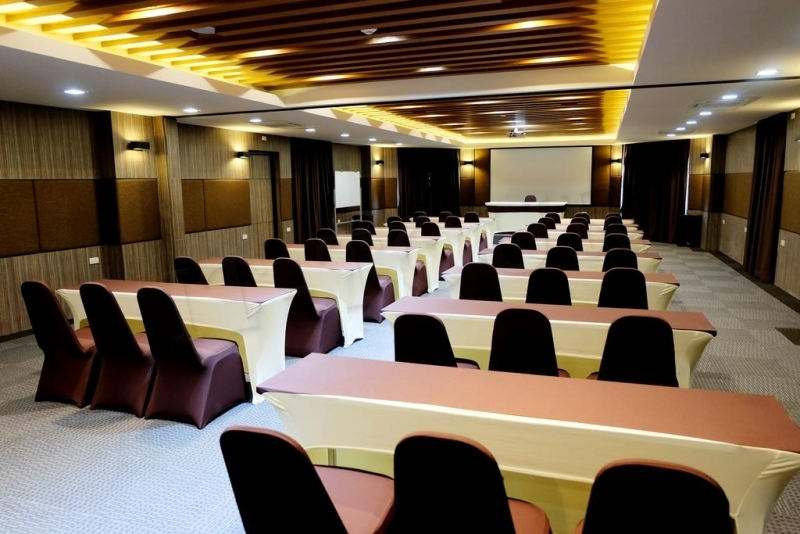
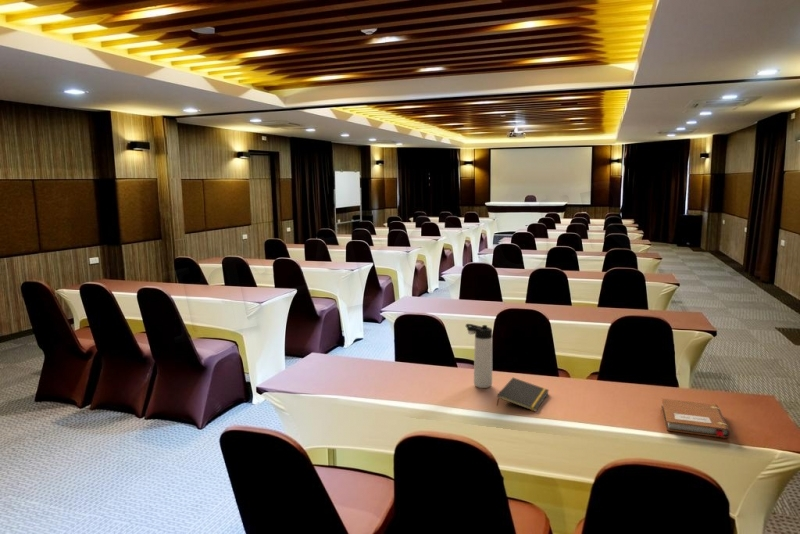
+ notebook [660,397,731,439]
+ notepad [496,377,550,413]
+ thermos bottle [465,323,493,389]
